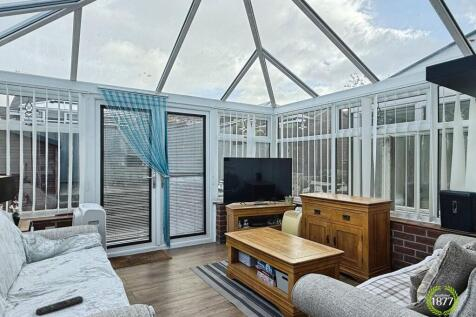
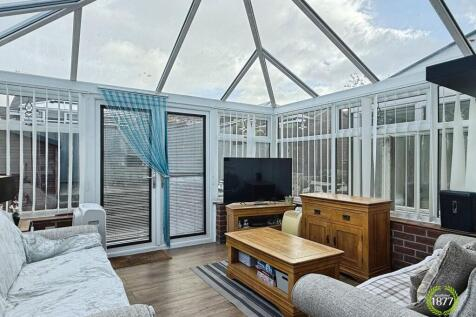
- remote control [35,295,84,317]
